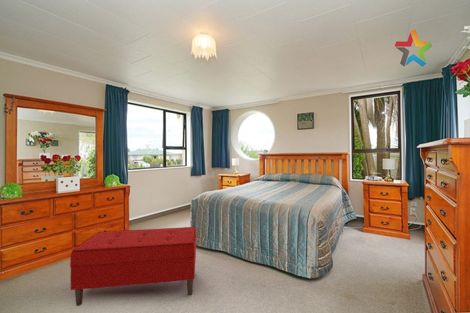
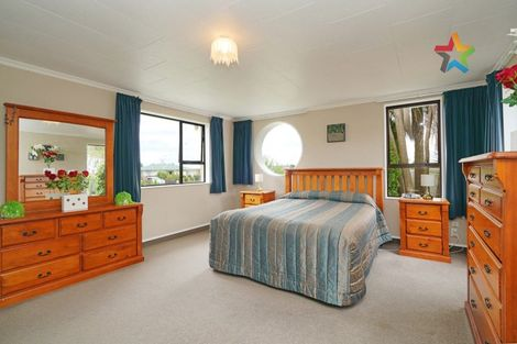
- bench [69,226,198,307]
